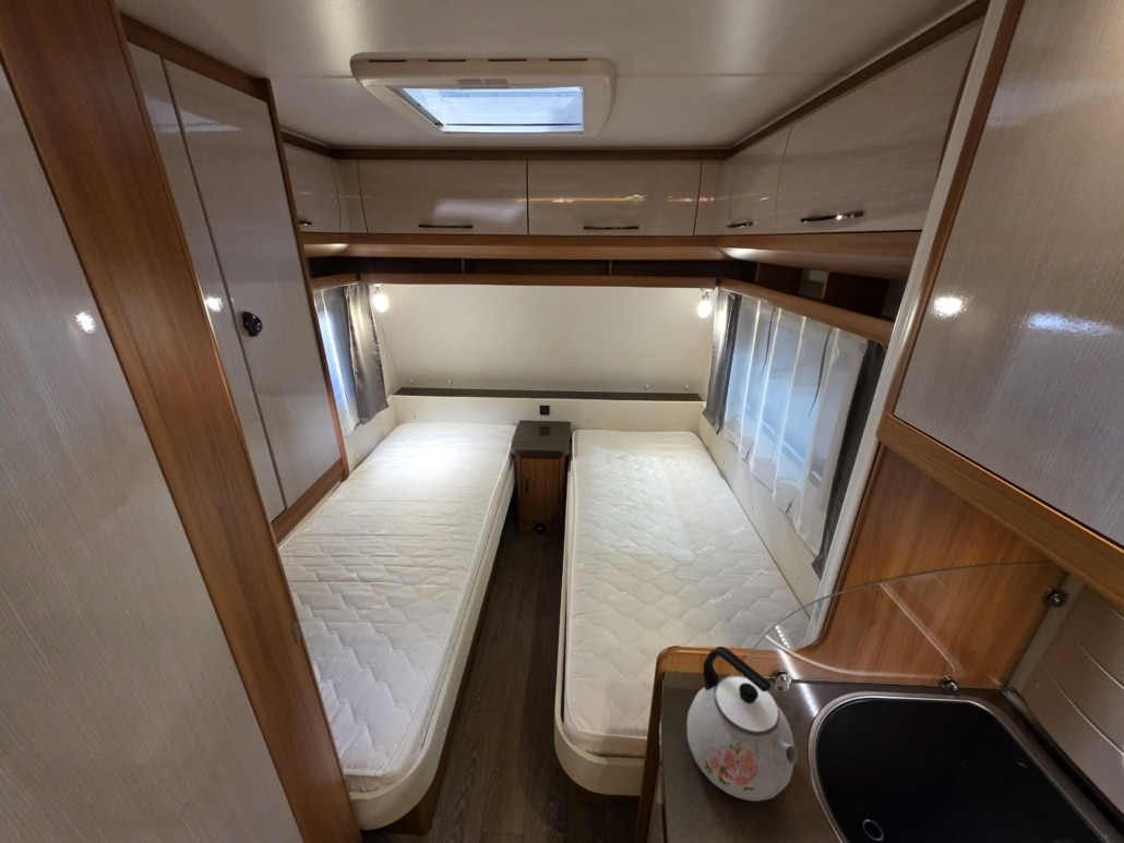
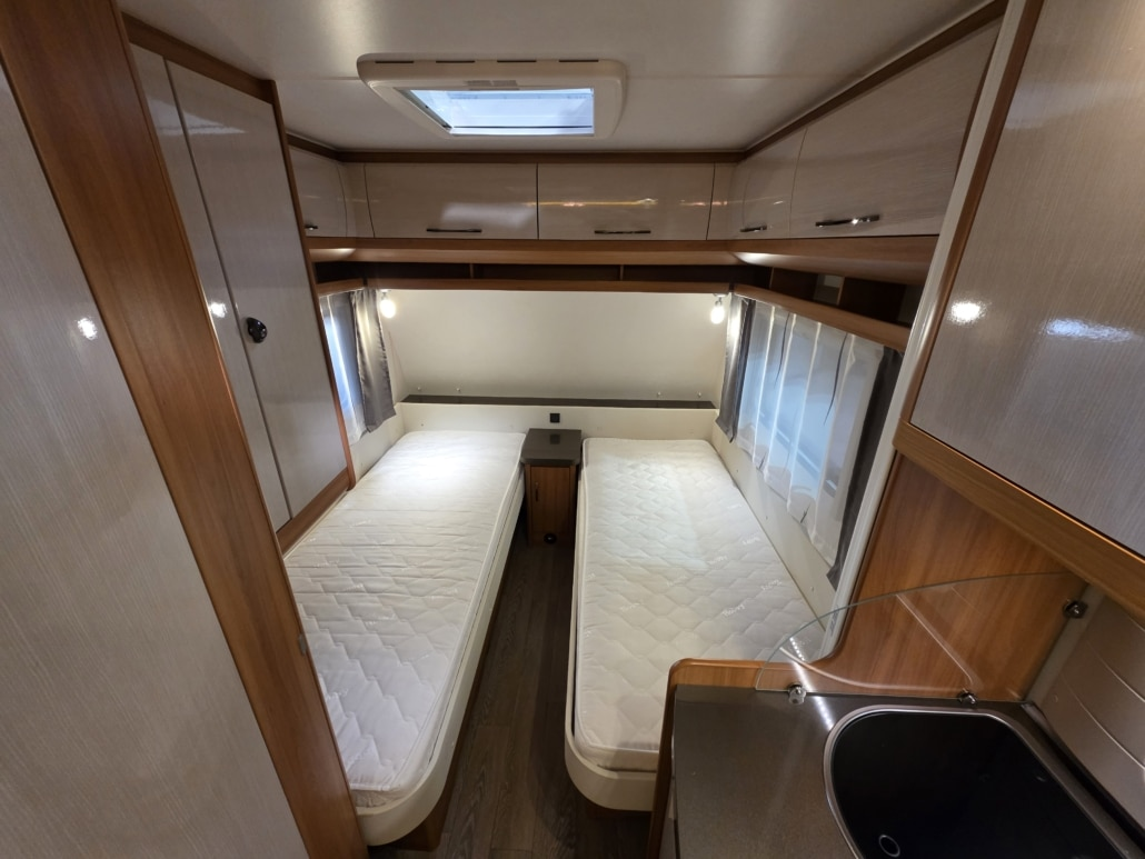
- kettle [686,646,799,802]
